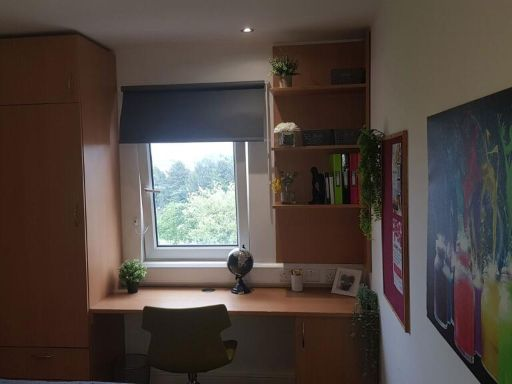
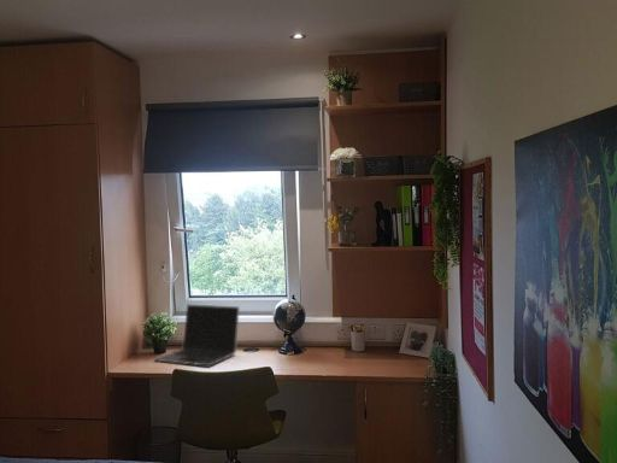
+ laptop [153,303,241,367]
